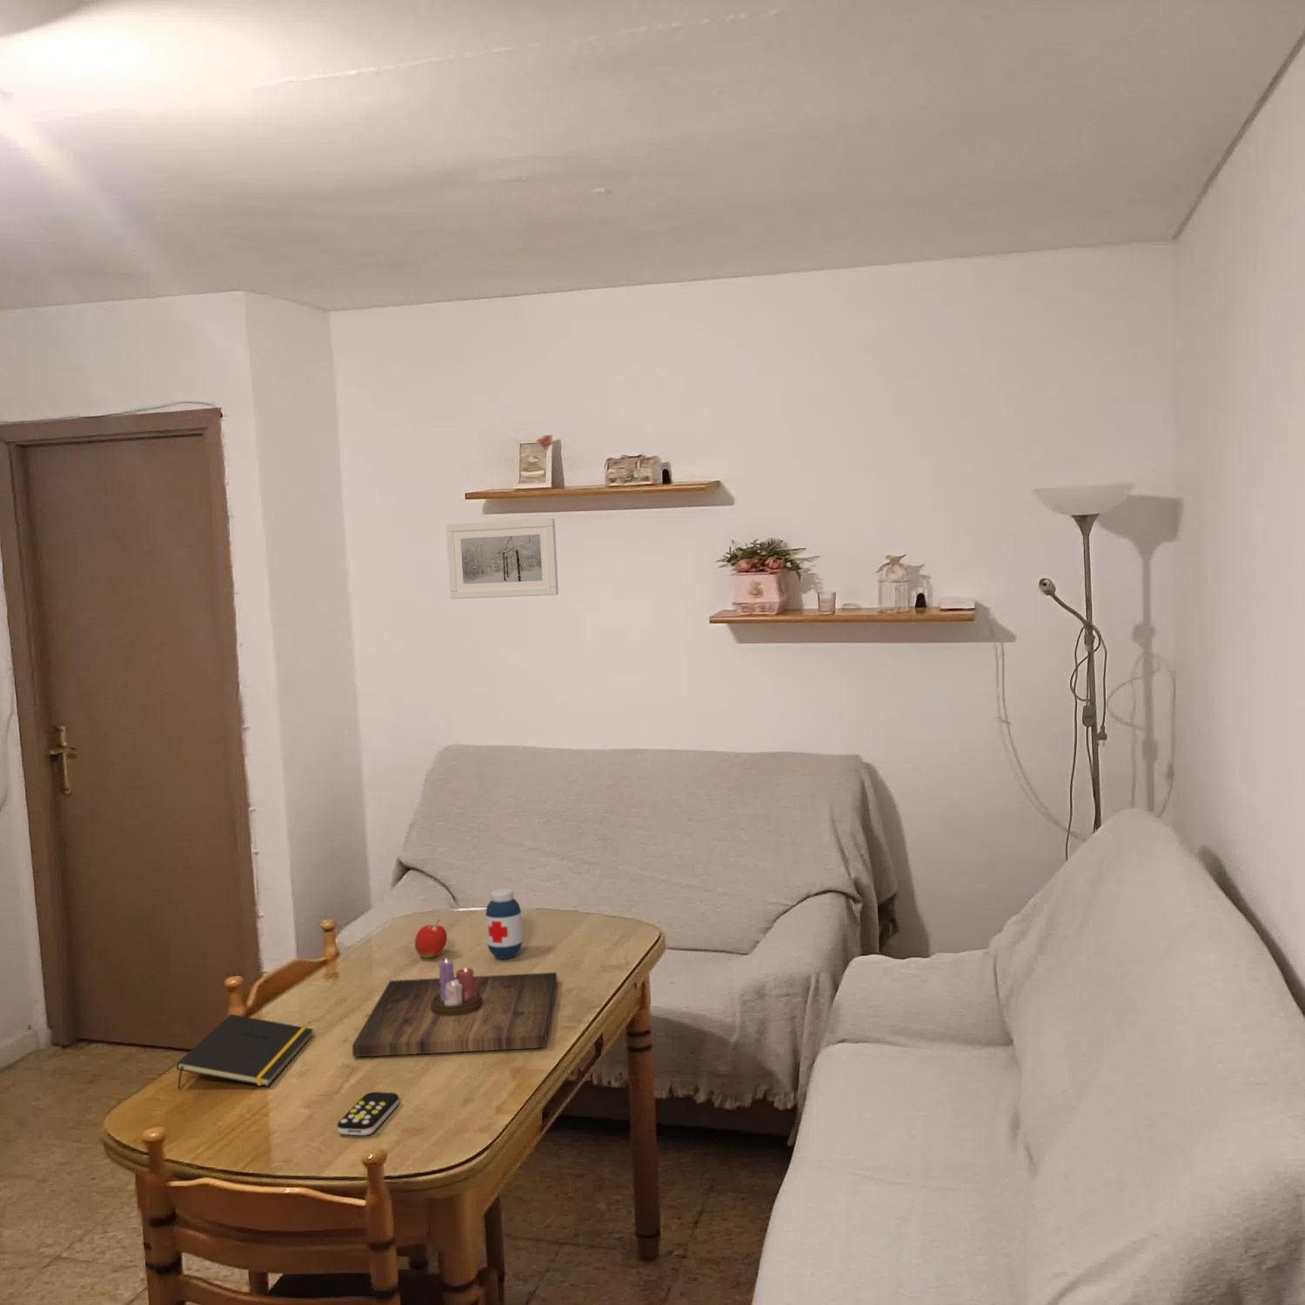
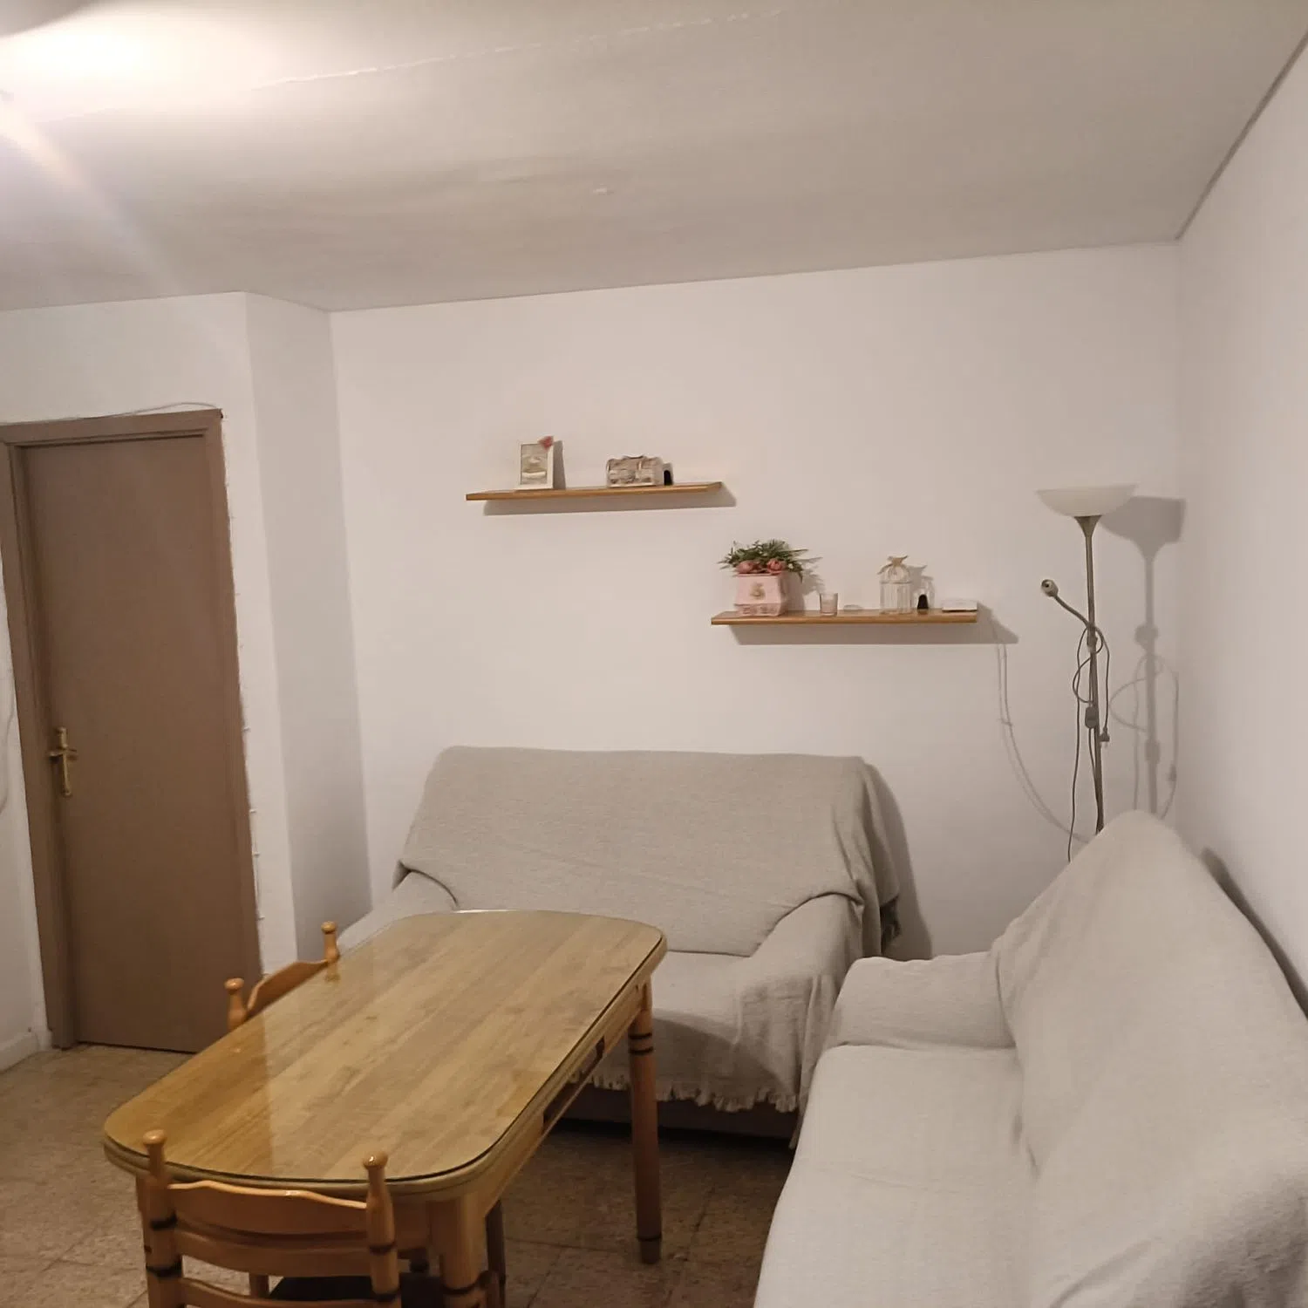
- remote control [337,1091,400,1136]
- notepad [176,1013,314,1090]
- fruit [415,919,448,958]
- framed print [446,517,559,600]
- candle [351,958,558,1058]
- medicine bottle [484,888,523,960]
